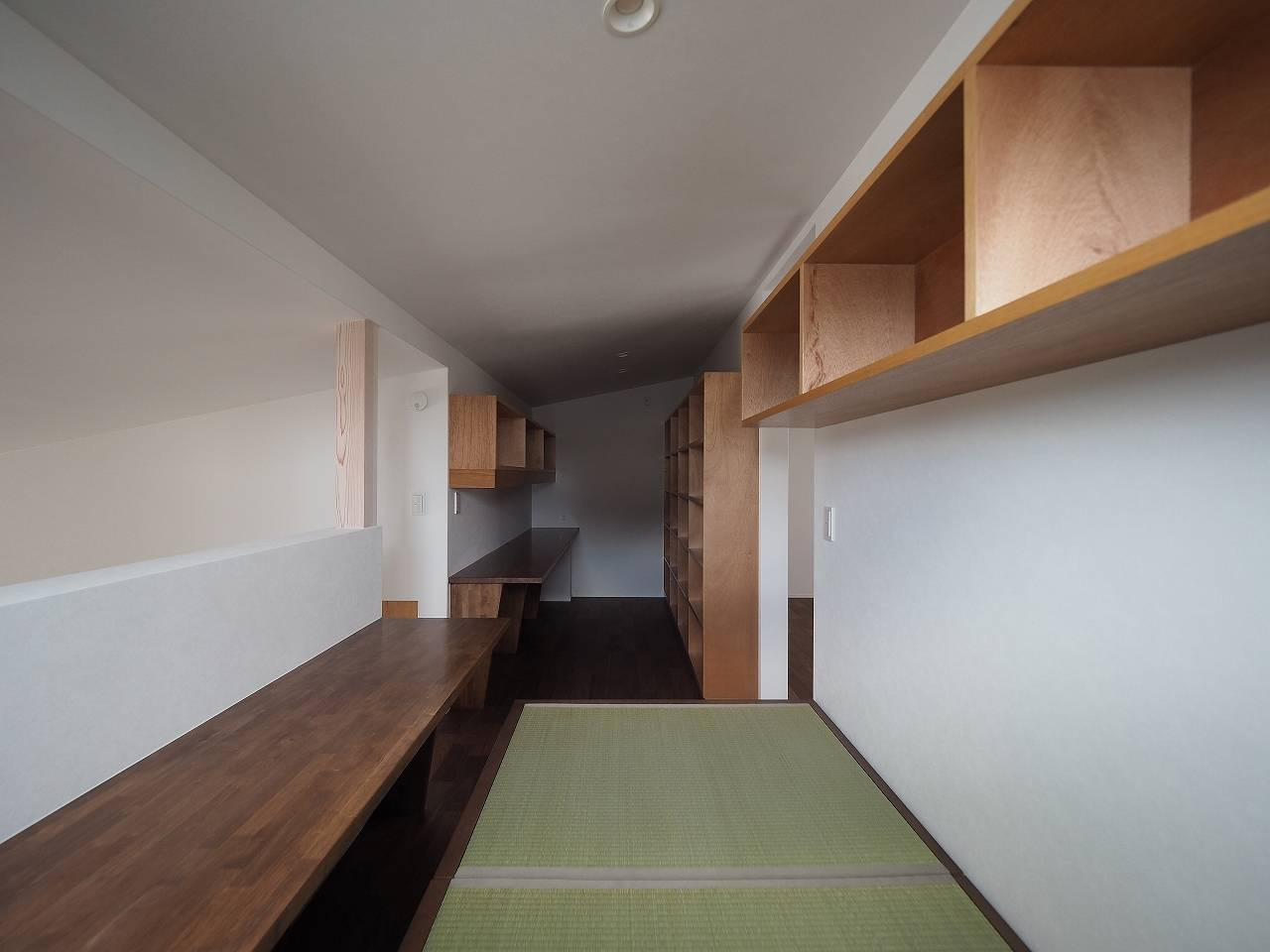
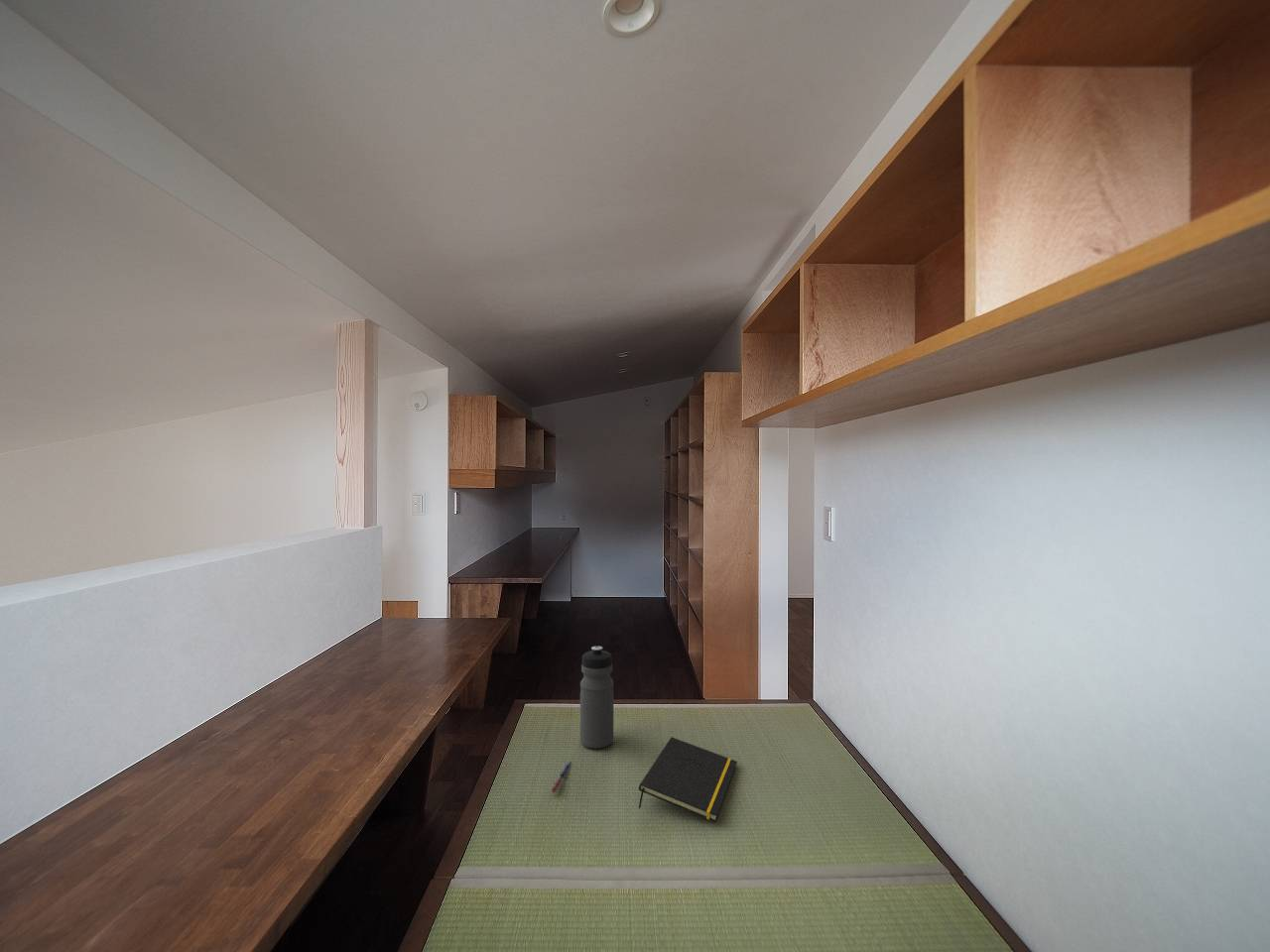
+ water bottle [579,646,614,750]
+ notepad [638,736,738,823]
+ pen [551,761,572,793]
